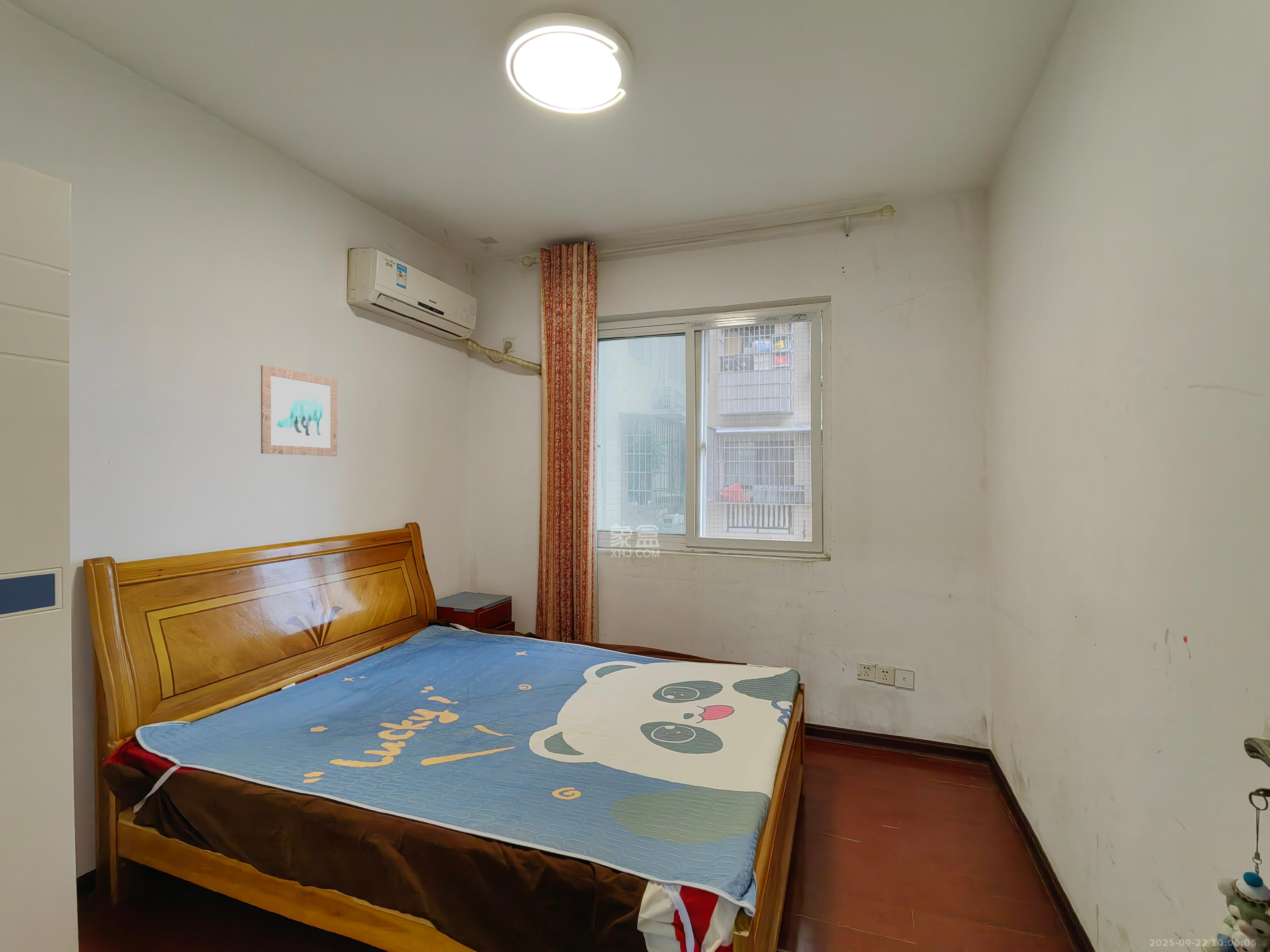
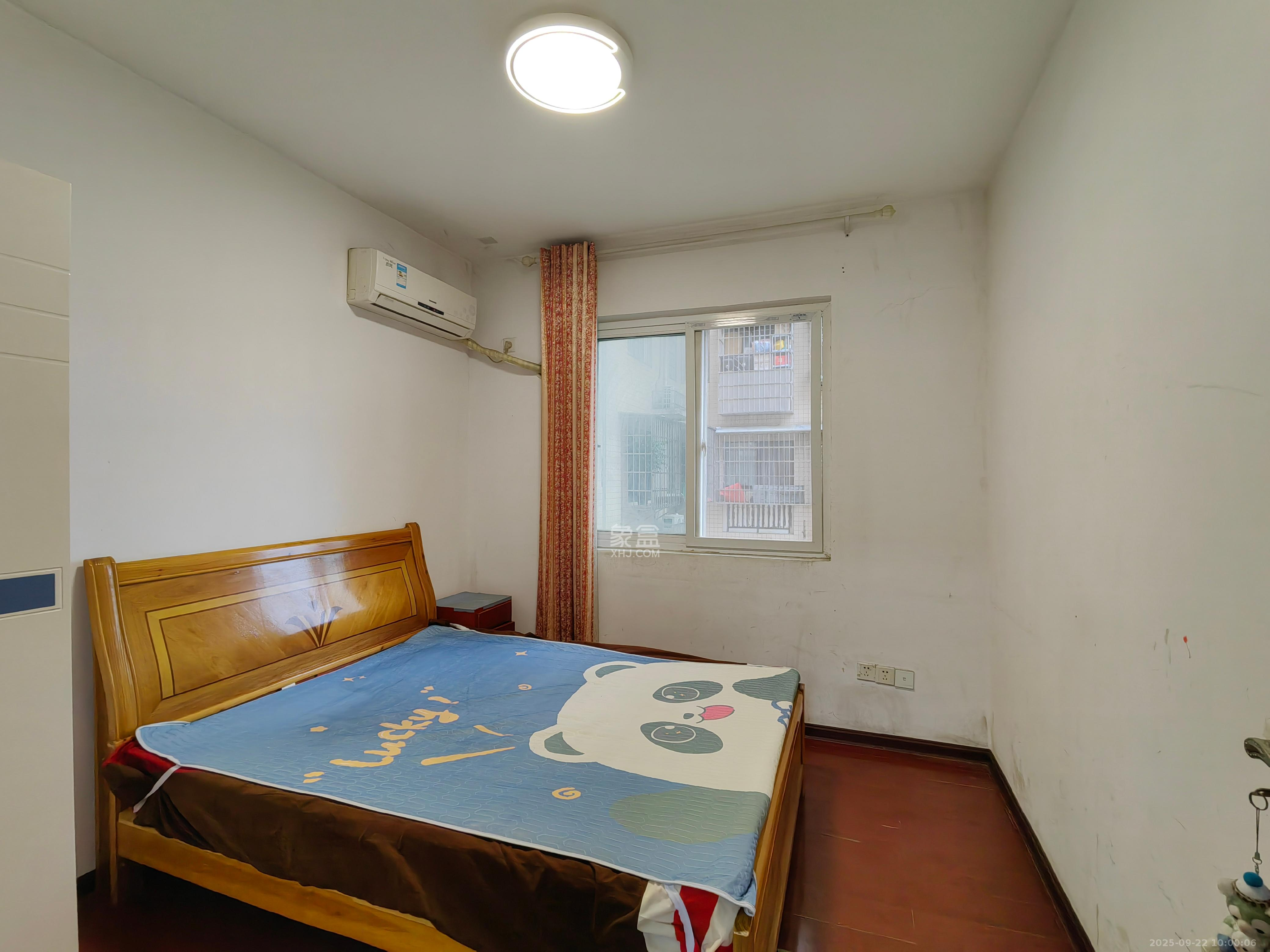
- wall art [261,365,338,456]
